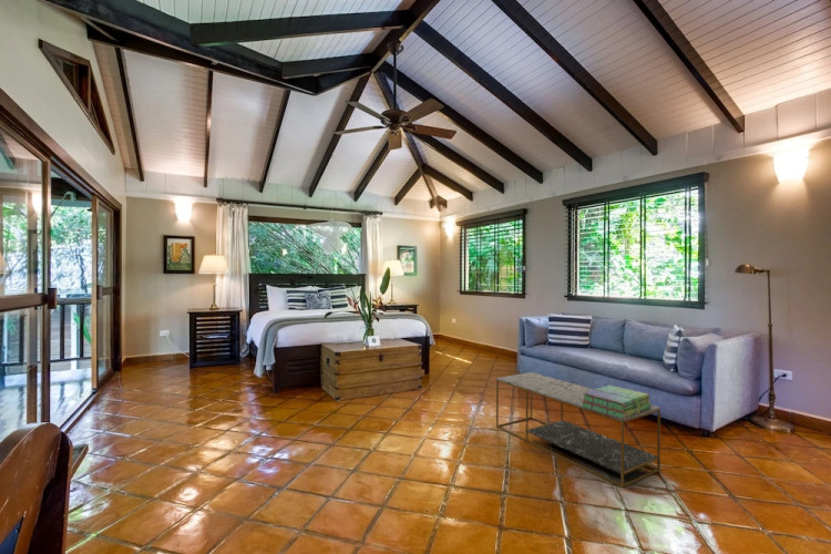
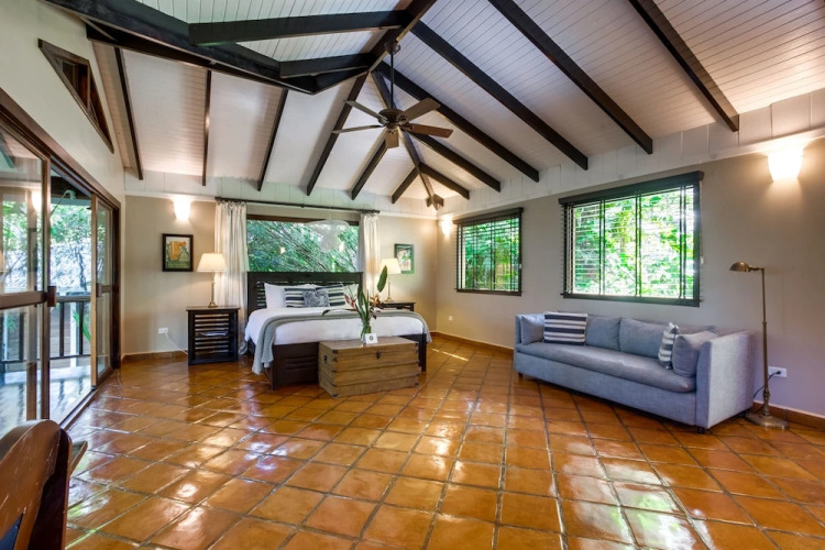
- coffee table [495,371,661,489]
- stack of books [582,384,653,419]
